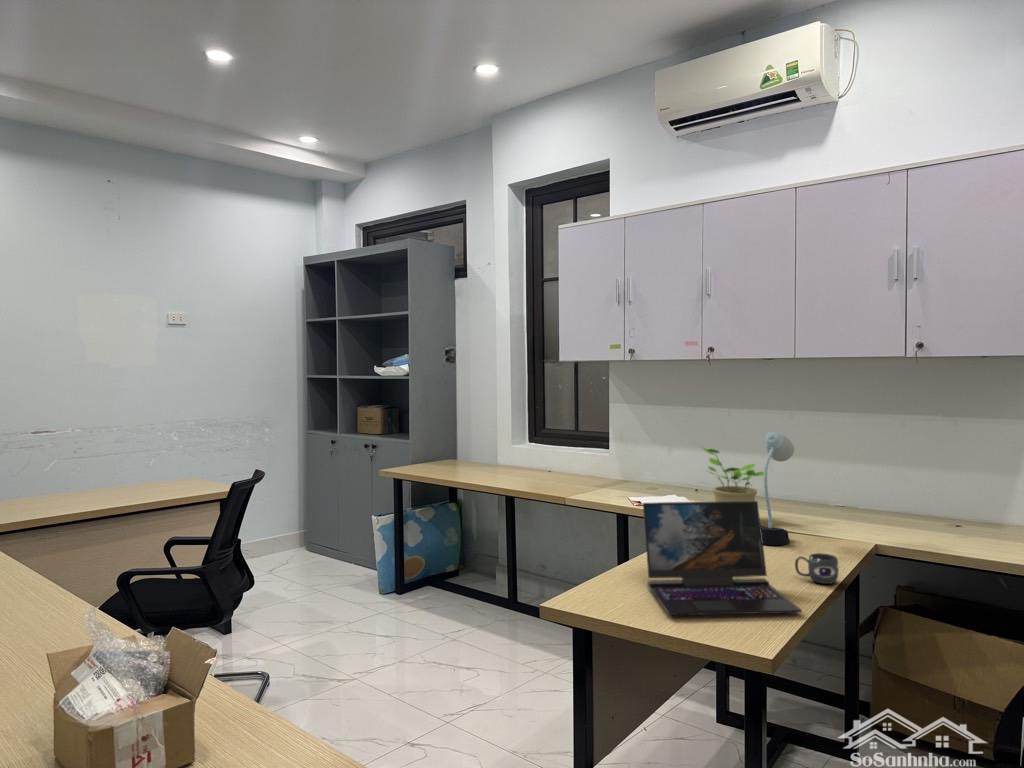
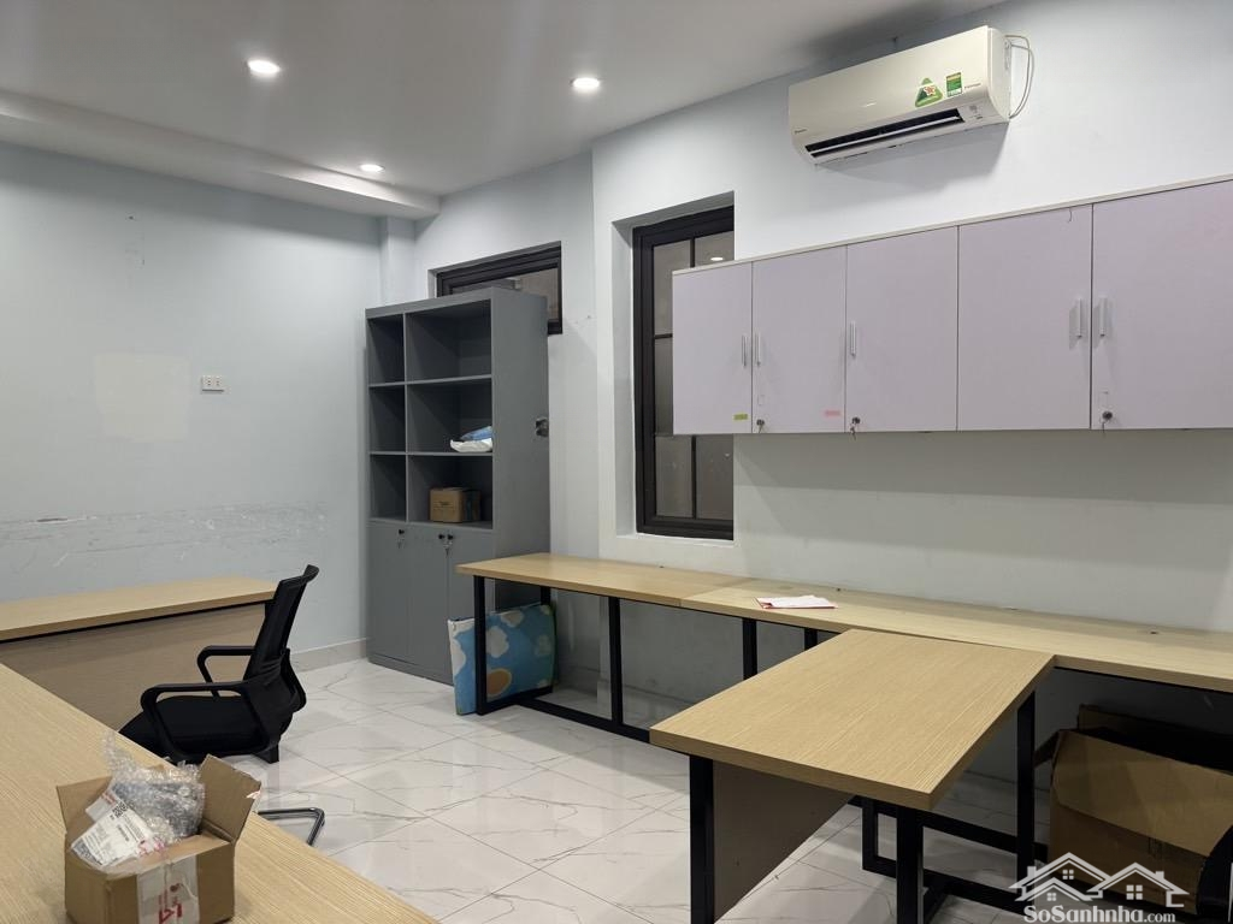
- desk lamp [760,431,795,546]
- potted plant [699,445,769,502]
- laptop [642,500,803,616]
- mug [794,552,840,585]
